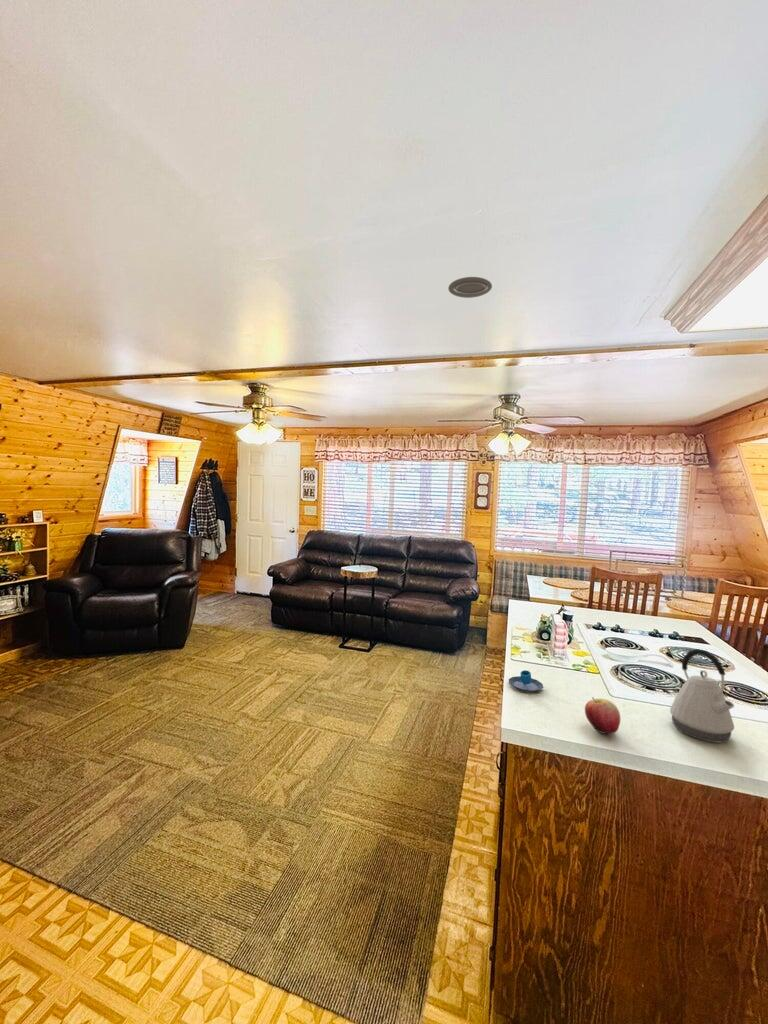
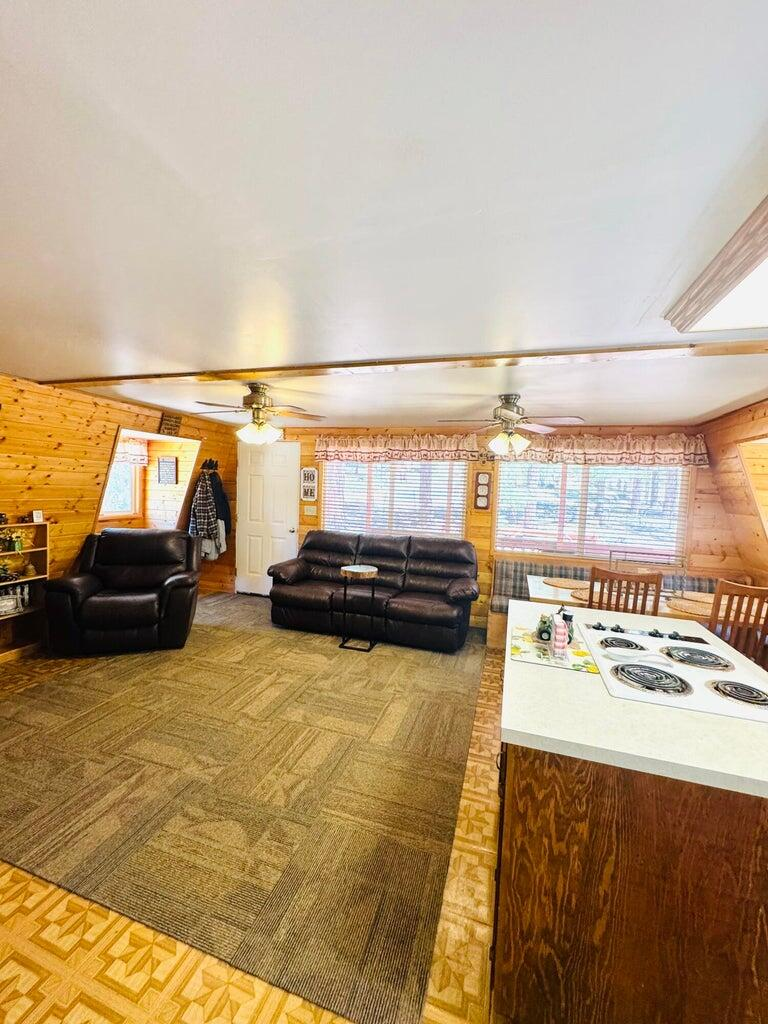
- recessed light [447,276,493,299]
- mug [508,669,544,692]
- apple [584,696,621,735]
- kettle [669,648,735,743]
